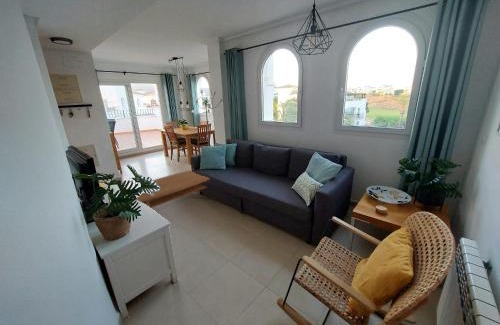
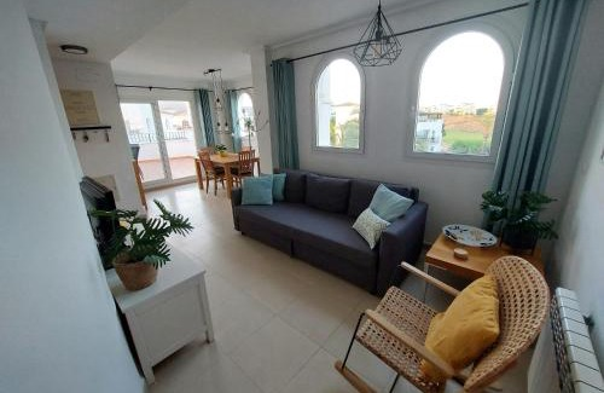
- coffee table [136,169,214,209]
